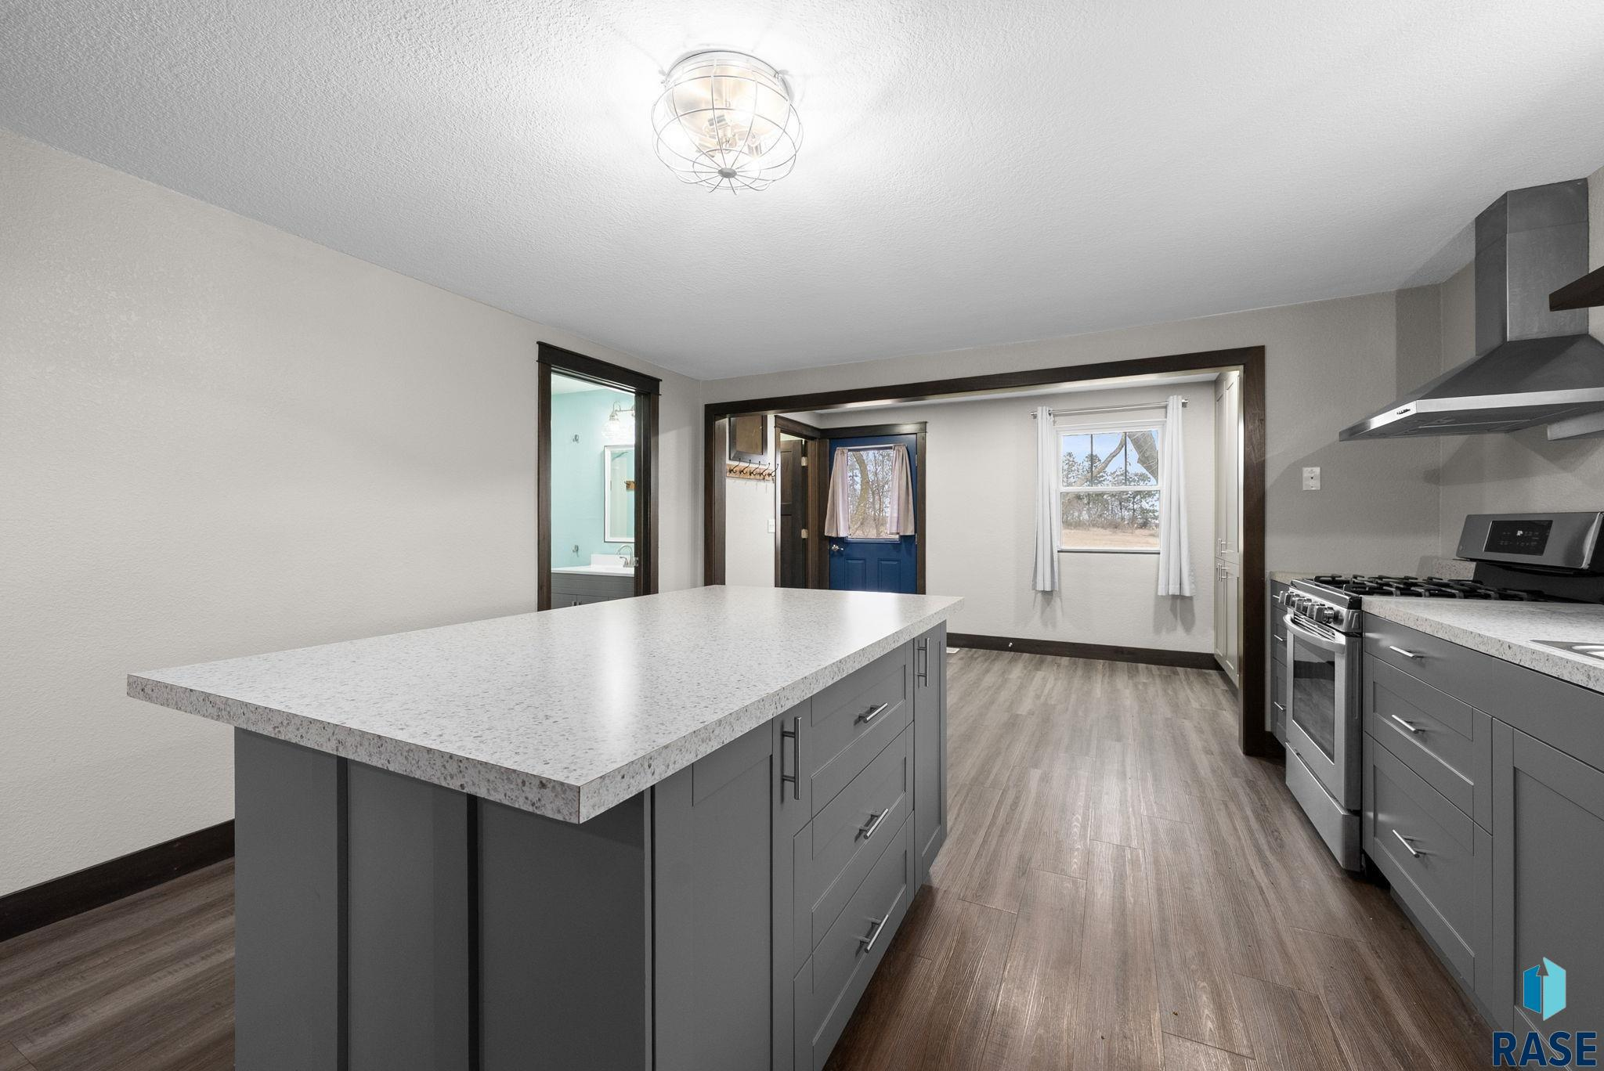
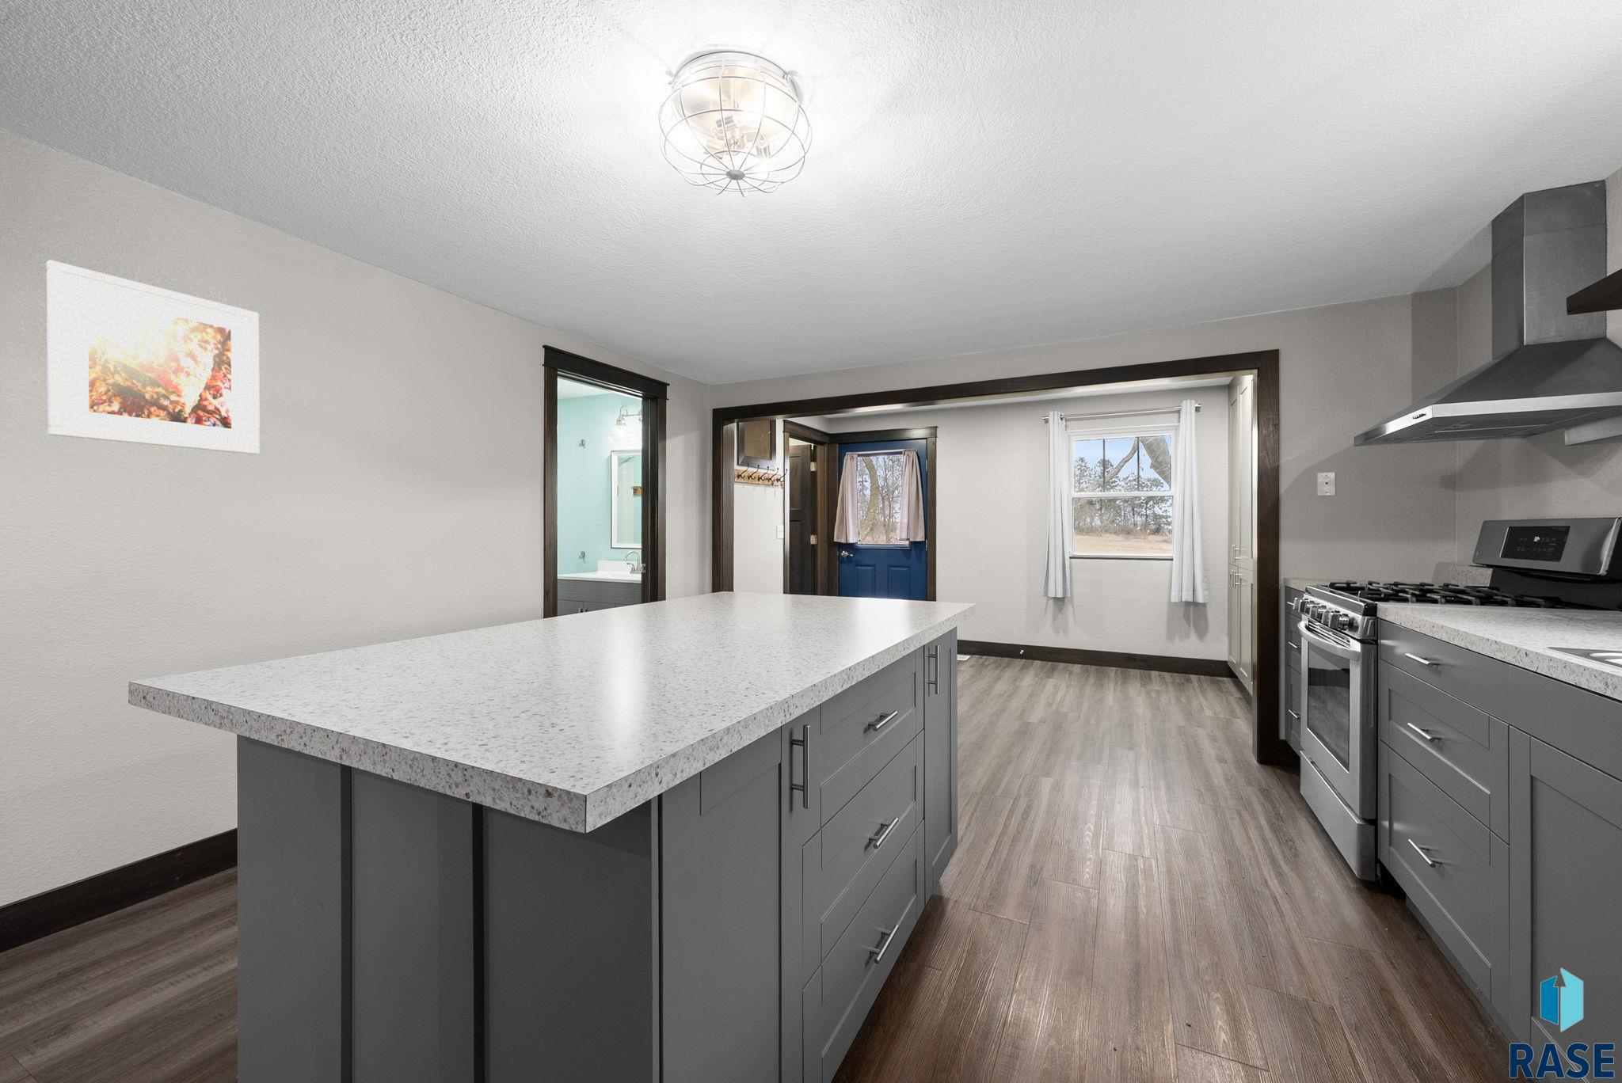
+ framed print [46,260,261,456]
